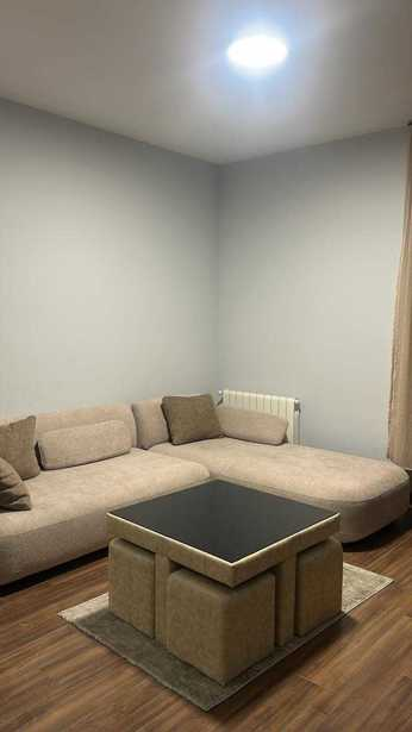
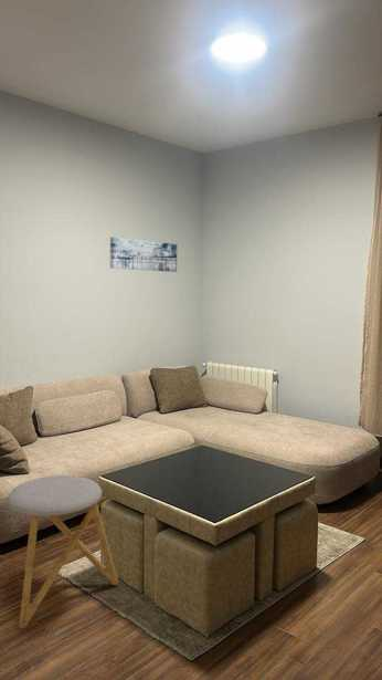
+ stool [7,474,119,630]
+ wall art [109,236,178,273]
